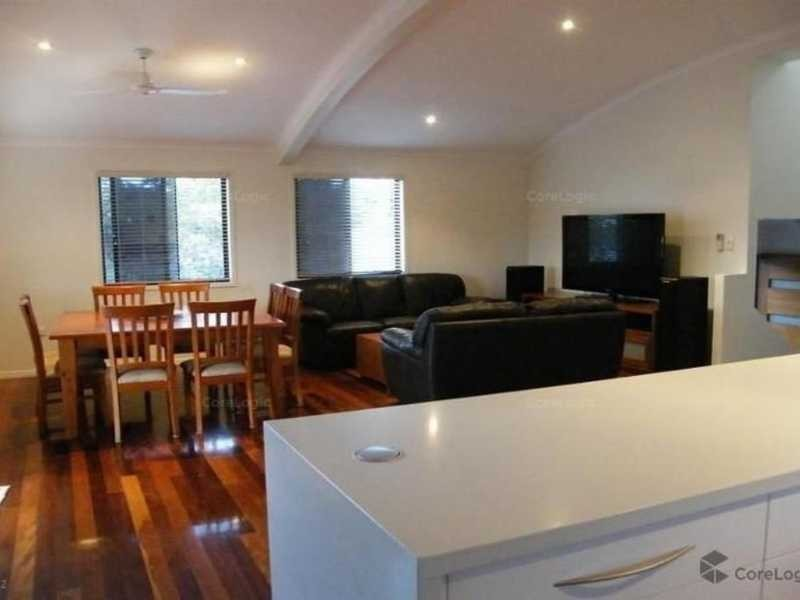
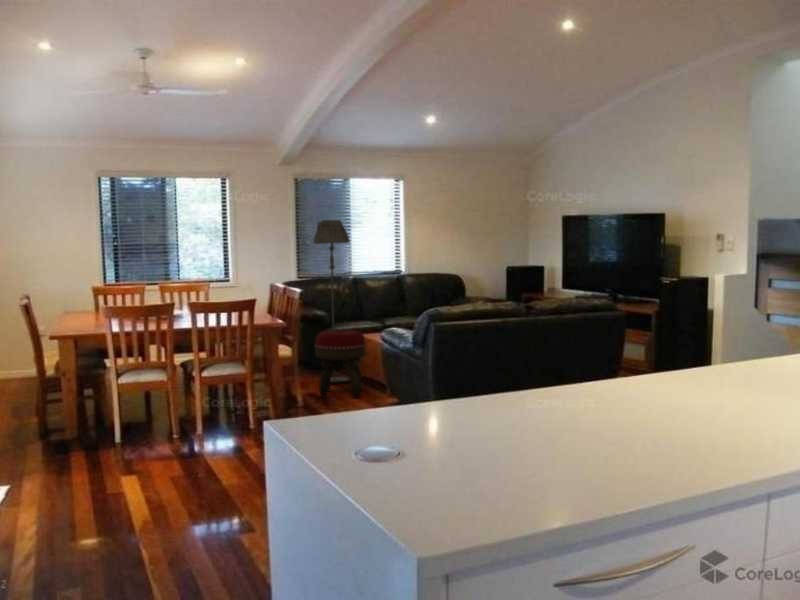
+ footstool [314,329,367,399]
+ floor lamp [312,219,351,384]
